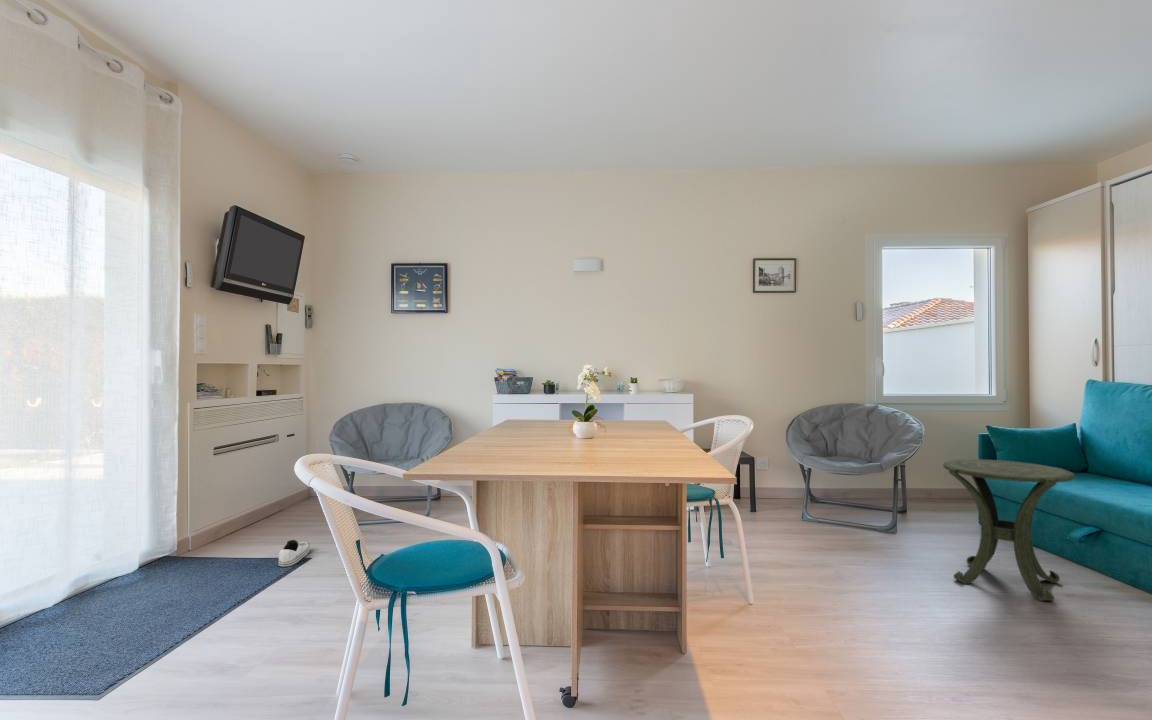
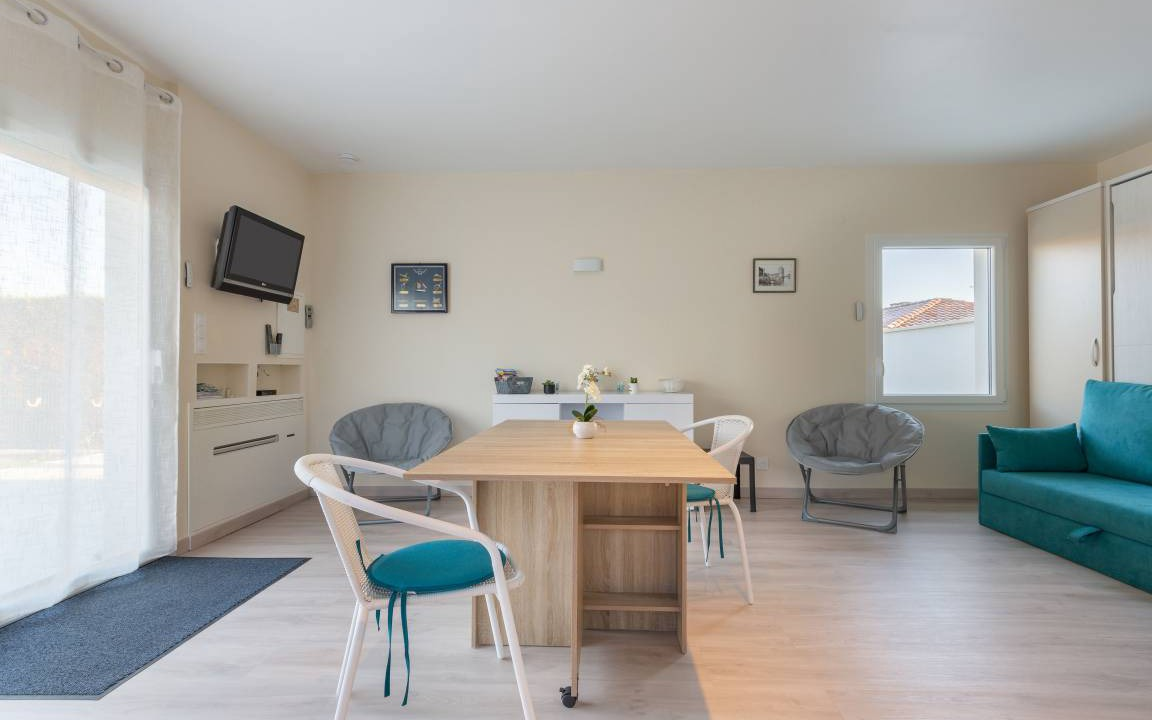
- side table [942,458,1076,602]
- shoe [277,538,311,568]
